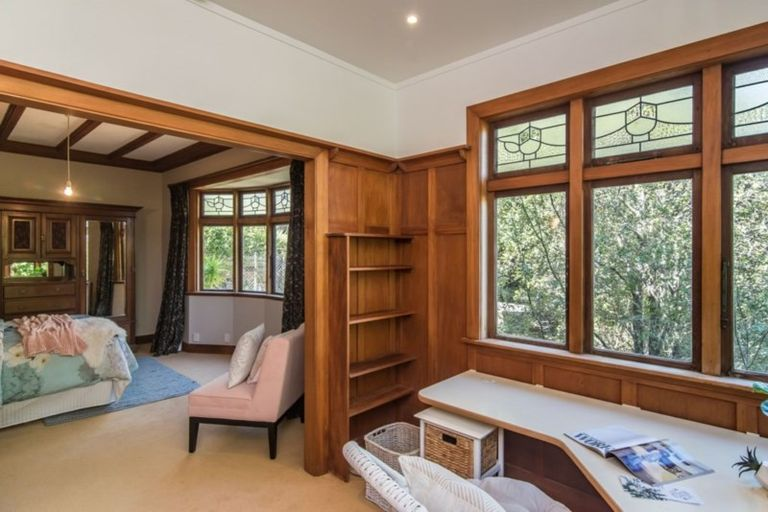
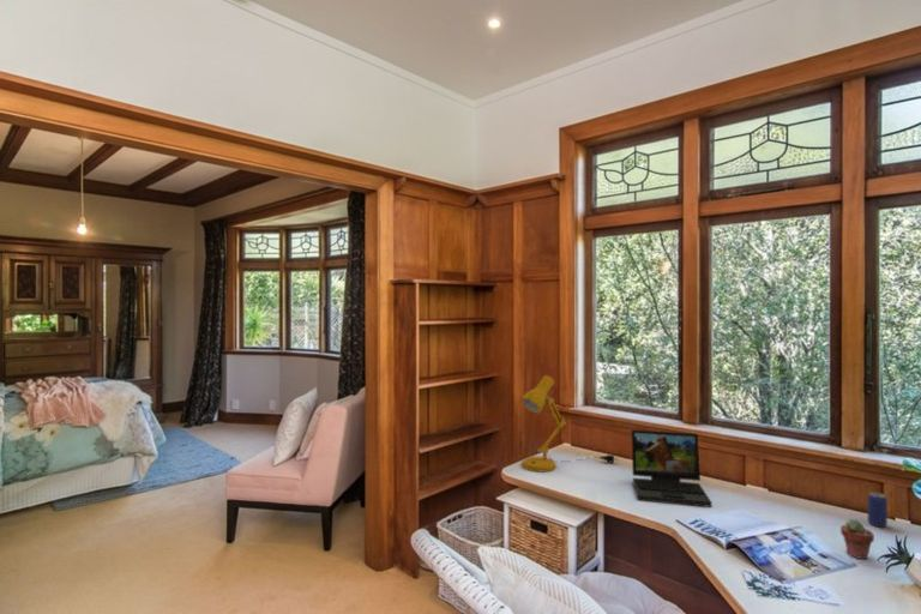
+ beverage can [867,490,889,529]
+ desk lamp [519,374,620,474]
+ laptop [631,429,712,508]
+ potted succulent [839,518,875,560]
